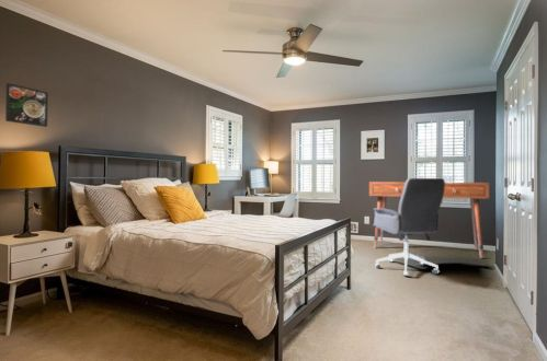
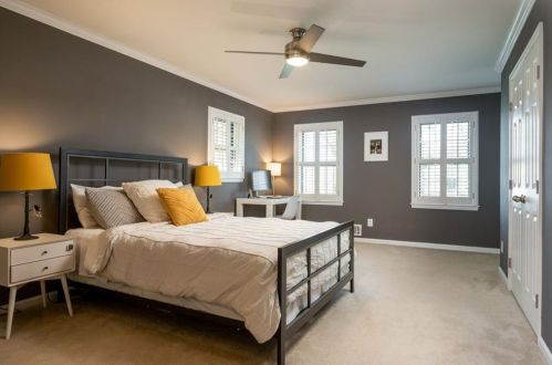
- office chair [373,177,446,277]
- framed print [4,82,49,128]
- desk [368,180,490,259]
